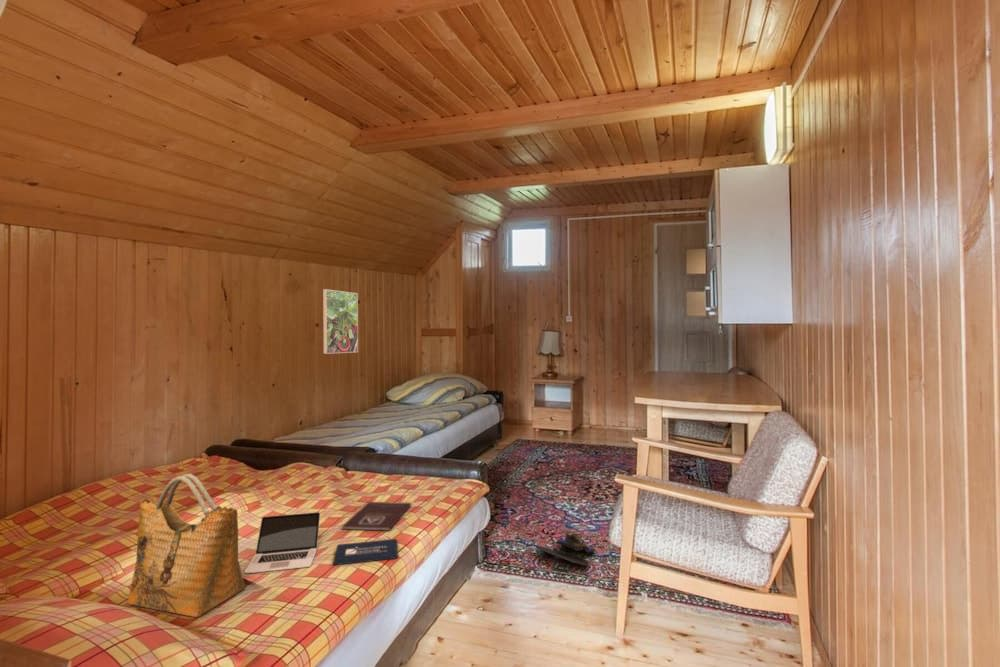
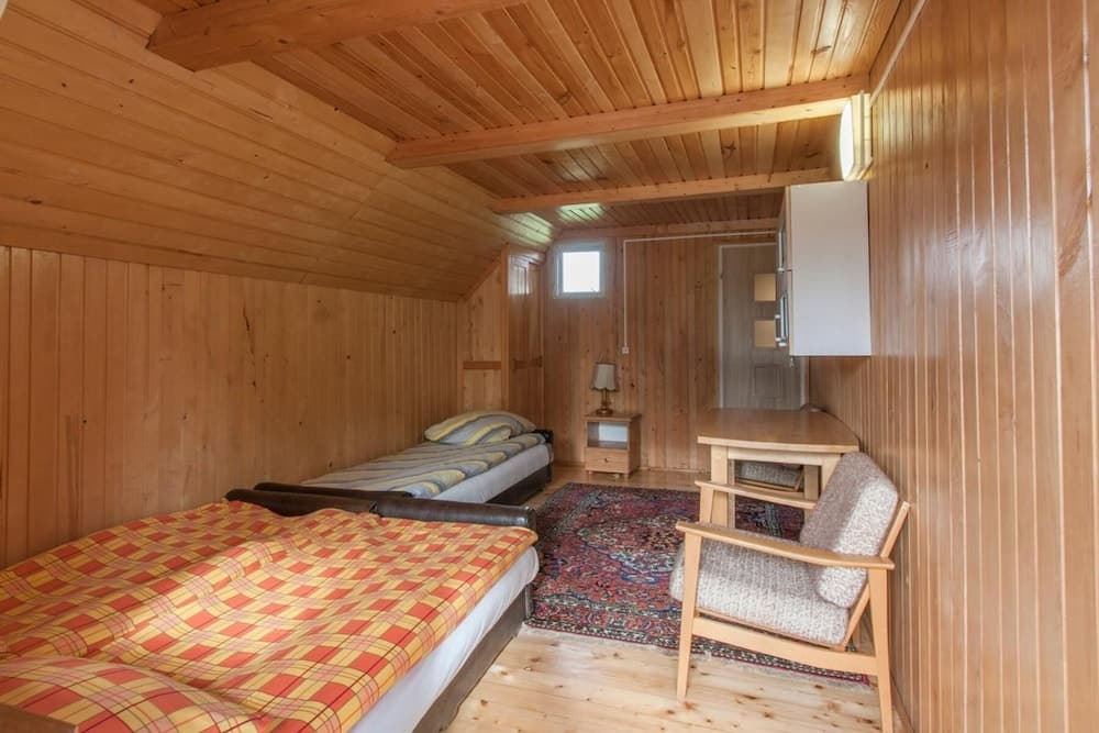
- laptop [243,511,399,574]
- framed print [322,288,359,355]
- grocery bag [127,473,246,618]
- book [341,501,412,532]
- shoe [535,529,596,567]
